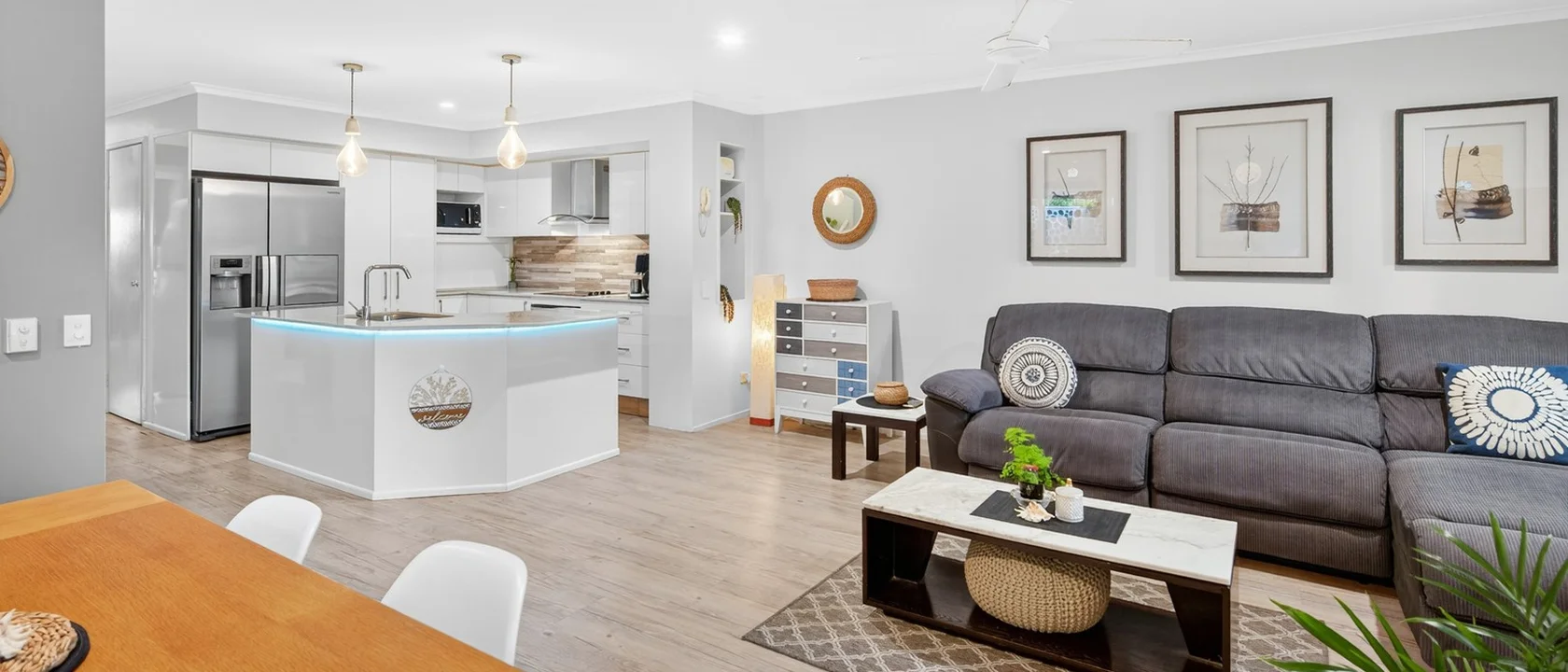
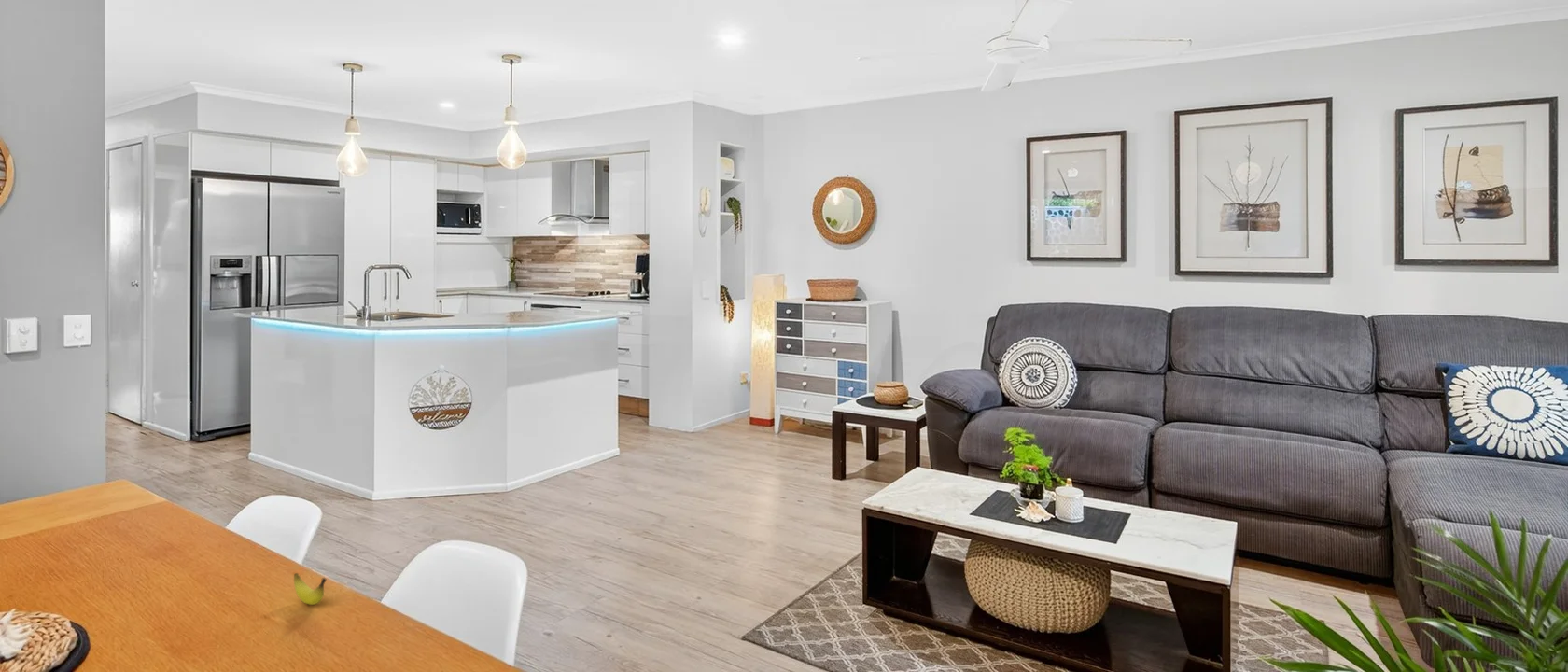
+ banana [293,572,328,606]
